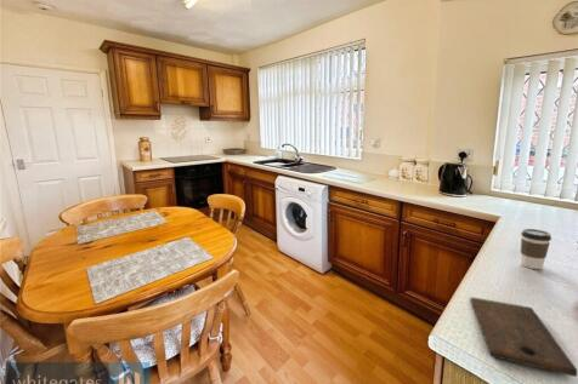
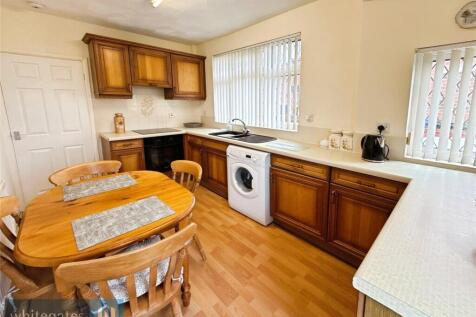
- cutting board [470,297,578,378]
- coffee cup [520,228,552,270]
